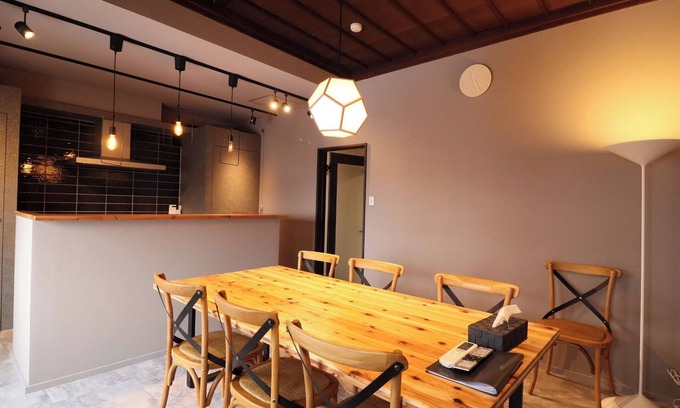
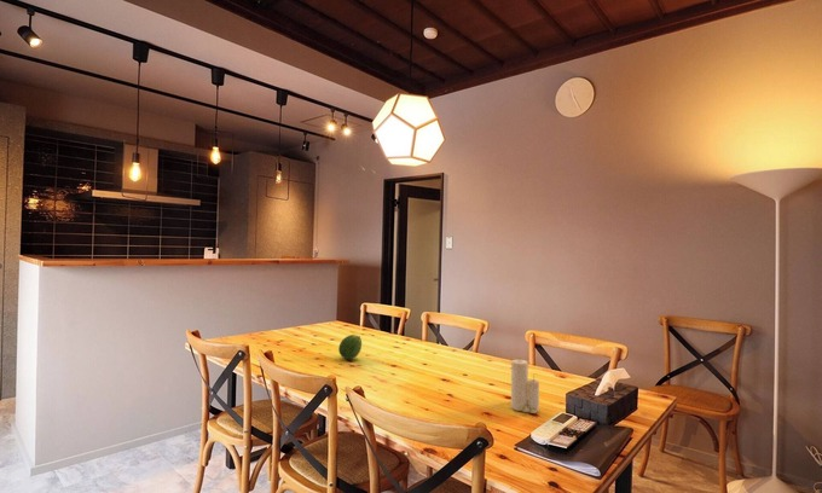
+ candle [510,359,540,414]
+ fruit [337,334,363,360]
